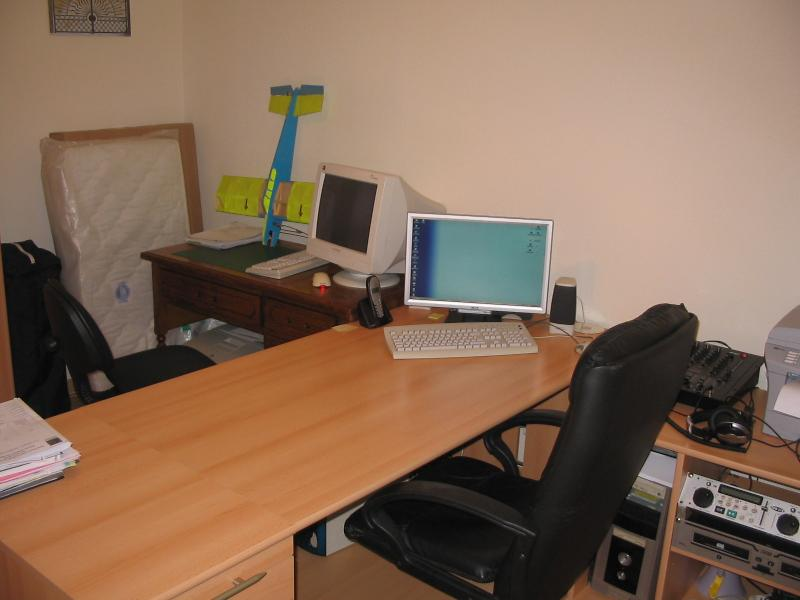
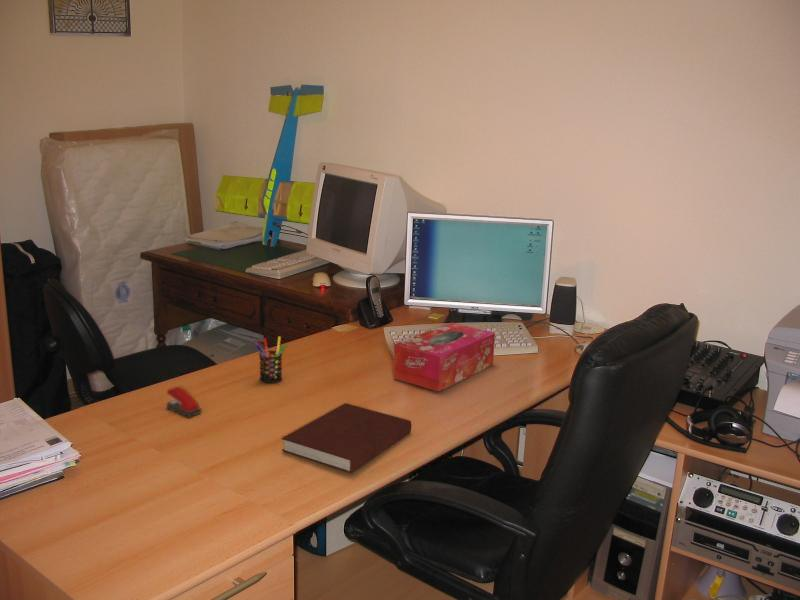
+ notebook [281,402,412,474]
+ tissue box [392,322,496,393]
+ pen holder [253,336,287,384]
+ stapler [166,386,203,418]
